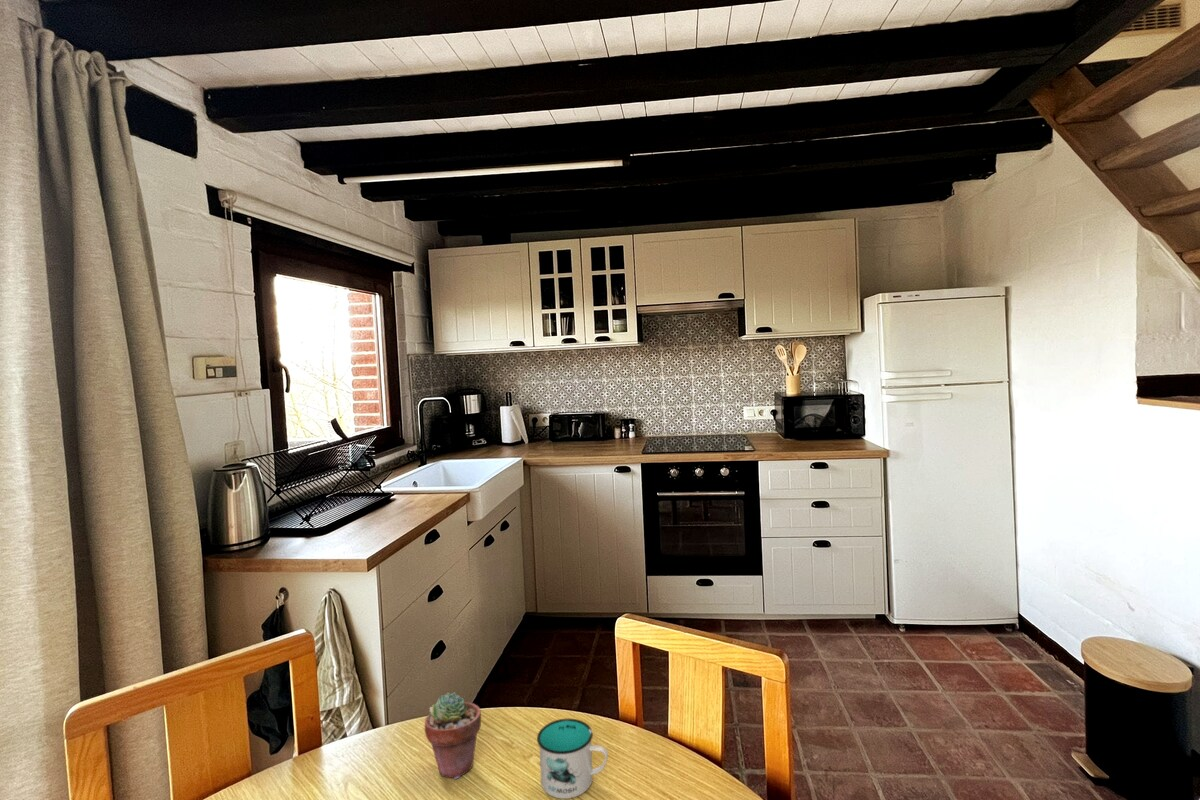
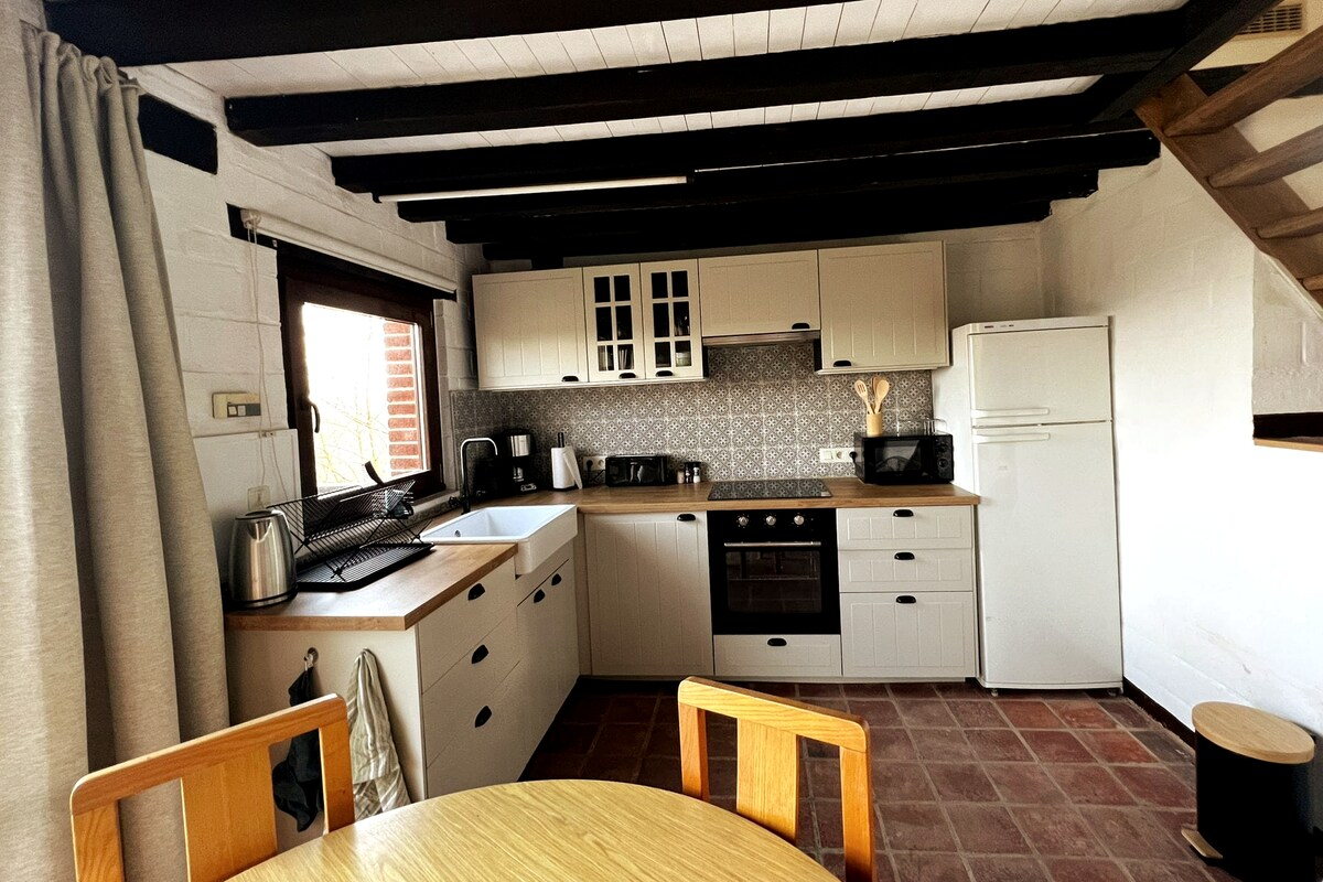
- potted succulent [424,691,482,780]
- mug [536,718,609,800]
